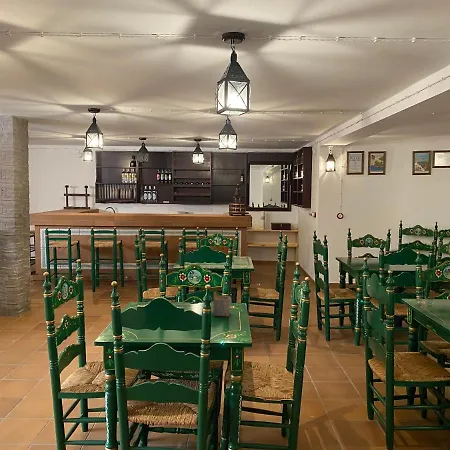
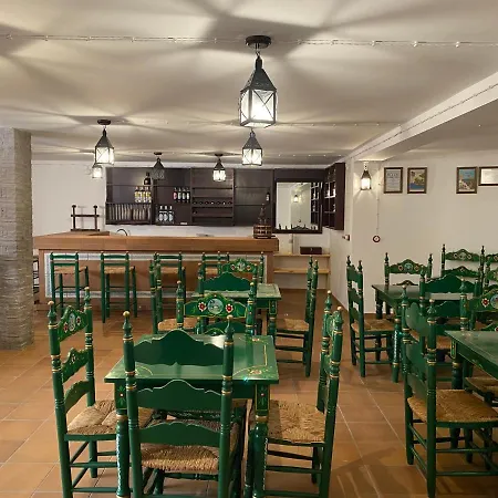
- napkin holder [212,291,232,317]
